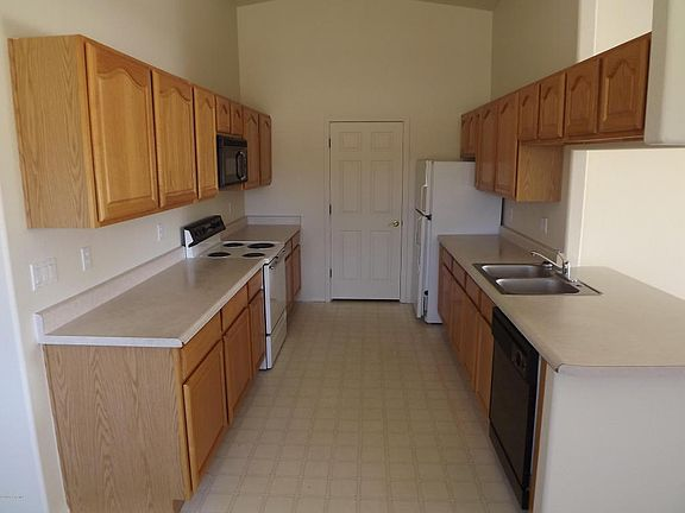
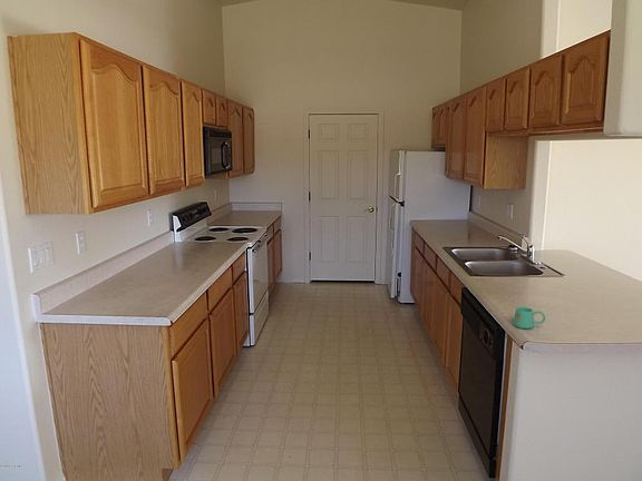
+ mug [513,306,546,330]
